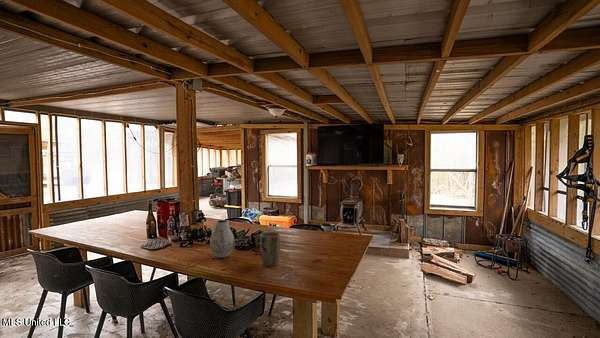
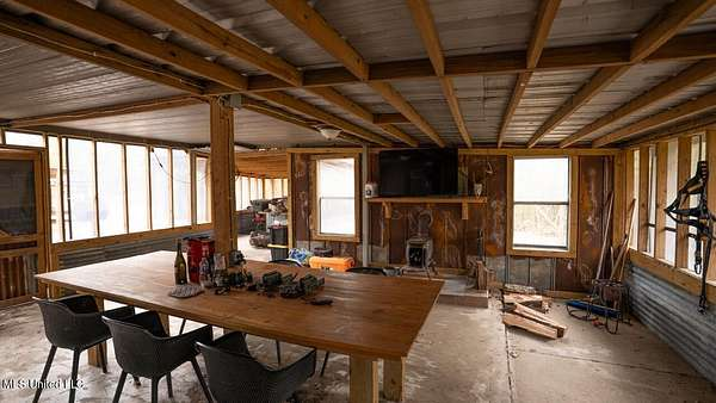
- vase [209,219,235,259]
- plant pot [259,231,282,268]
